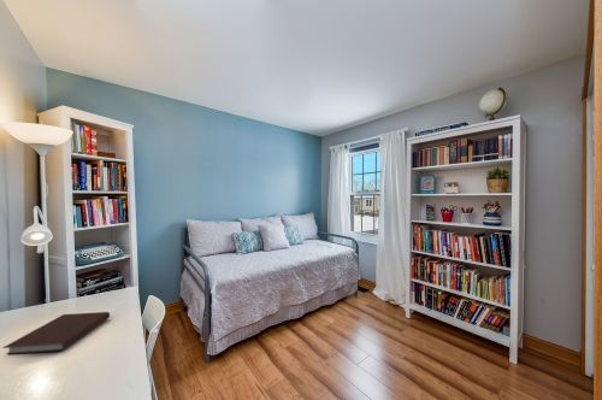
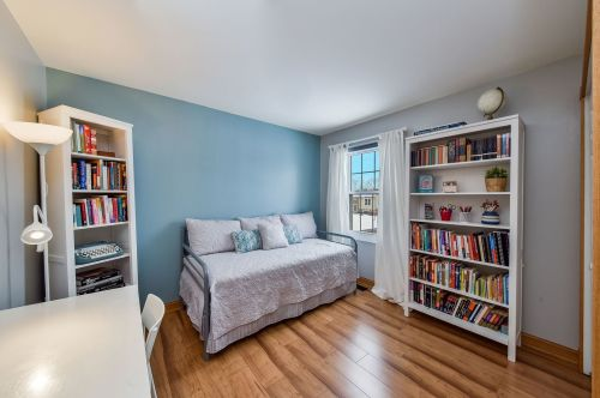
- notebook [1,311,111,357]
